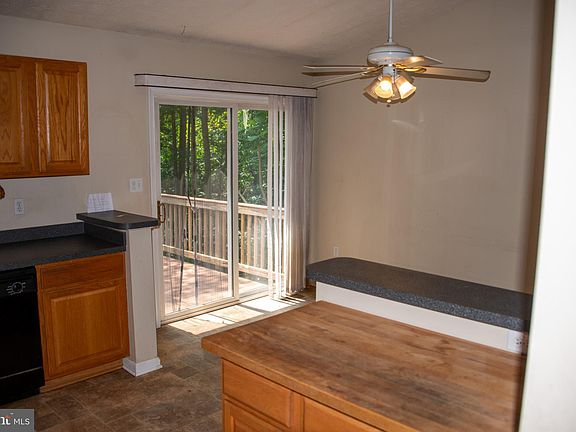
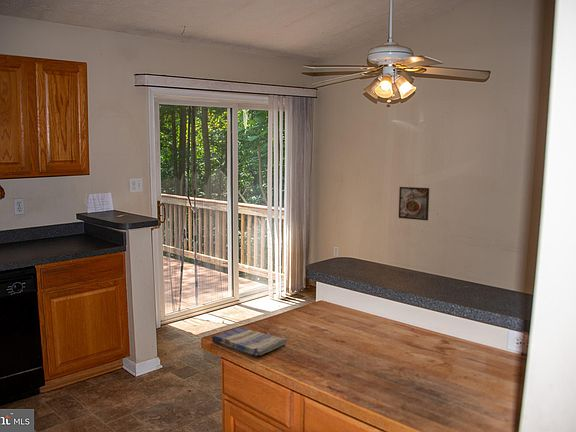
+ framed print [398,186,430,221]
+ dish towel [211,326,288,356]
